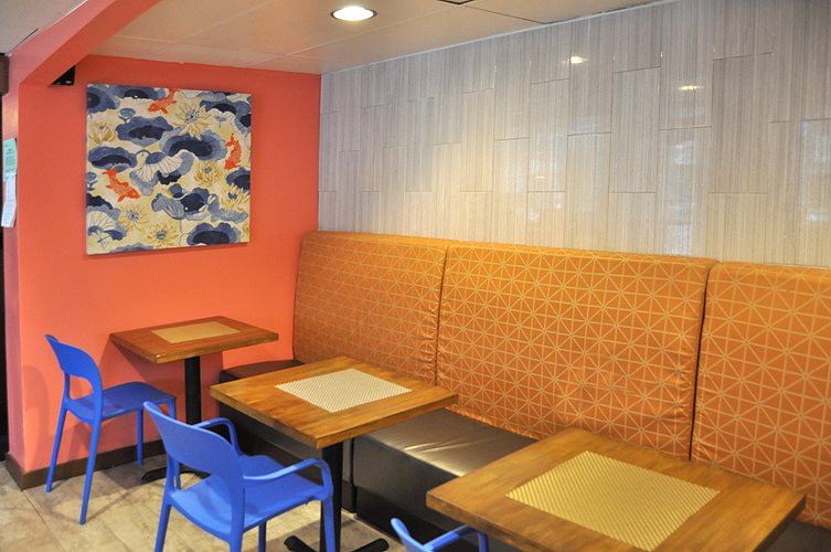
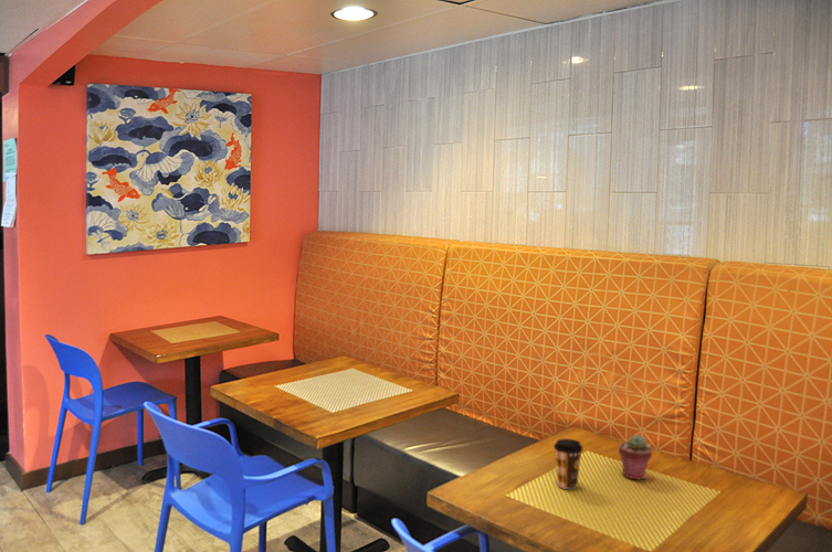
+ potted succulent [618,434,653,481]
+ coffee cup [552,437,584,490]
